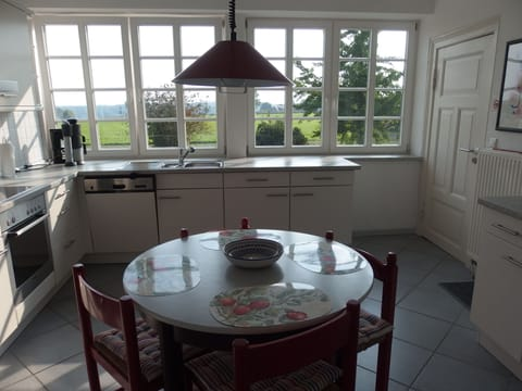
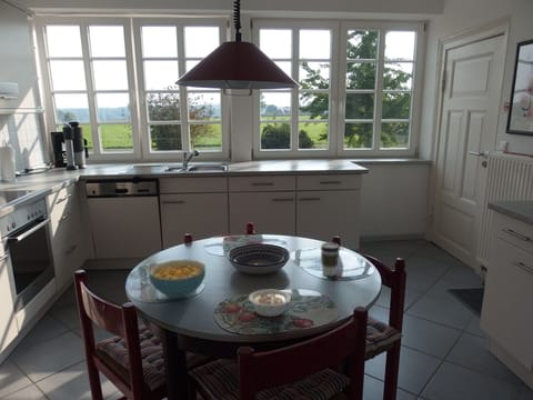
+ cereal bowl [148,259,207,299]
+ coffee cup [320,242,341,277]
+ legume [248,289,295,318]
